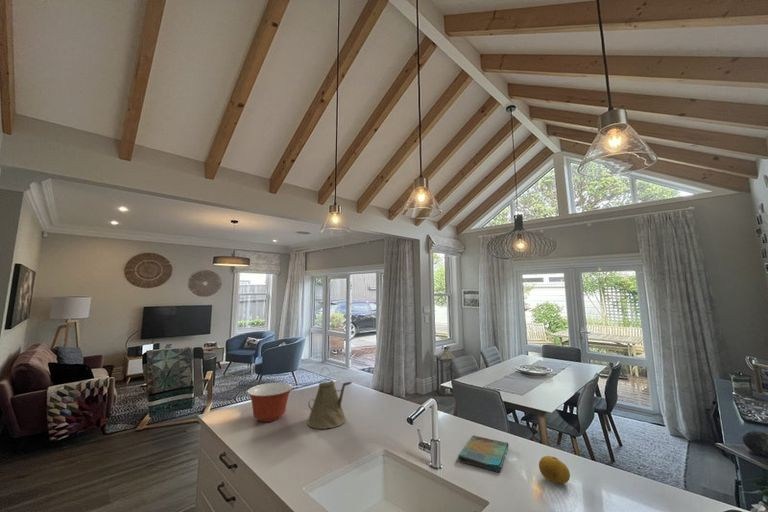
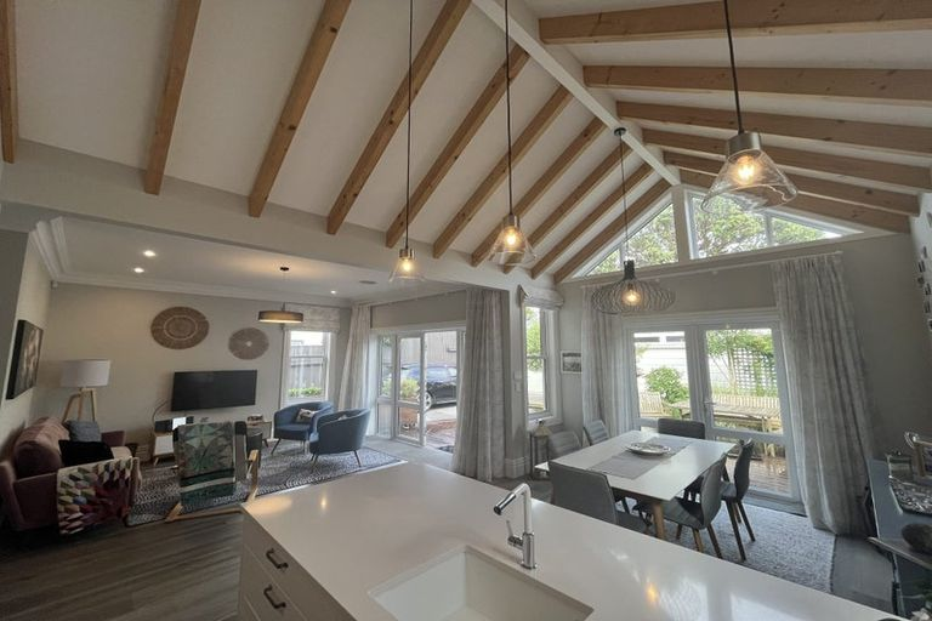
- mixing bowl [246,382,294,423]
- fruit [538,455,571,485]
- kettle [306,366,353,430]
- dish towel [457,434,510,473]
